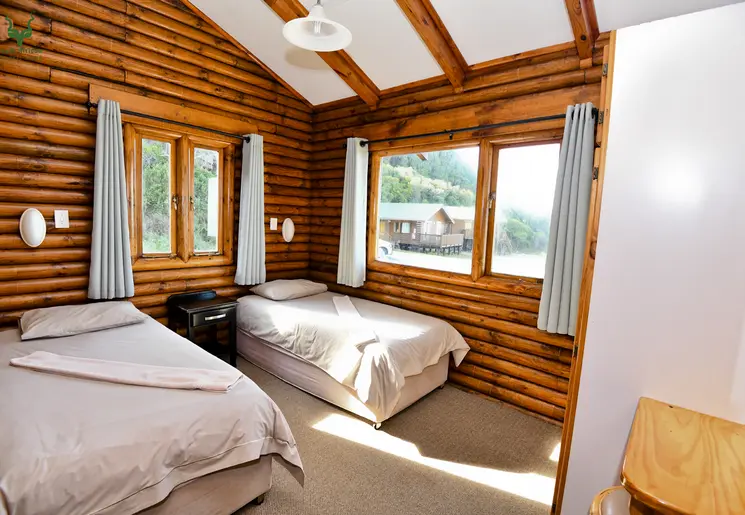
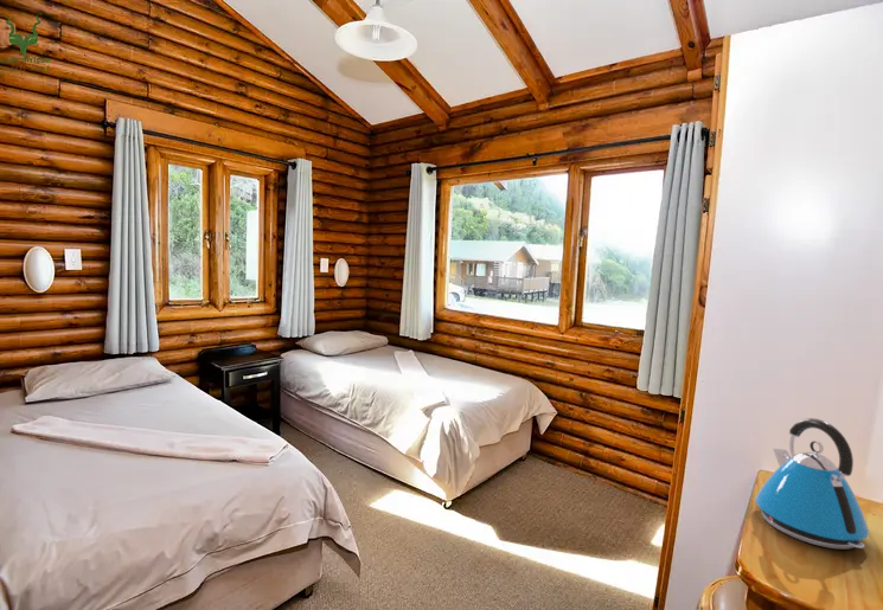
+ kettle [755,417,870,551]
